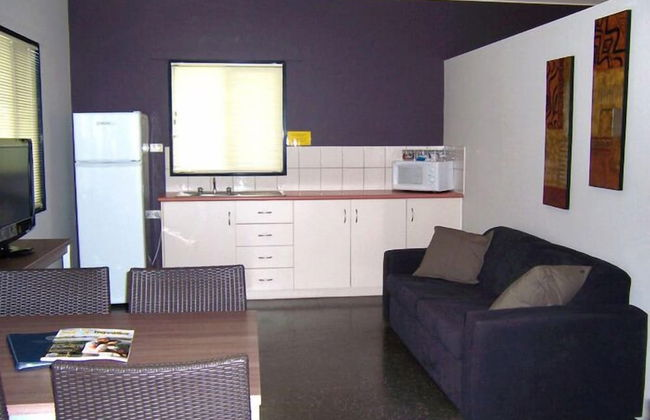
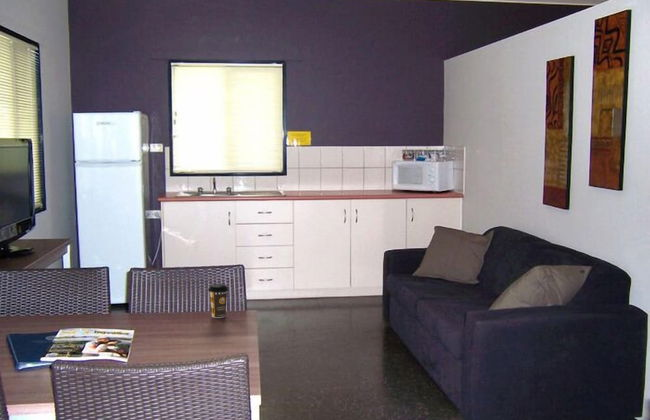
+ coffee cup [207,283,229,319]
